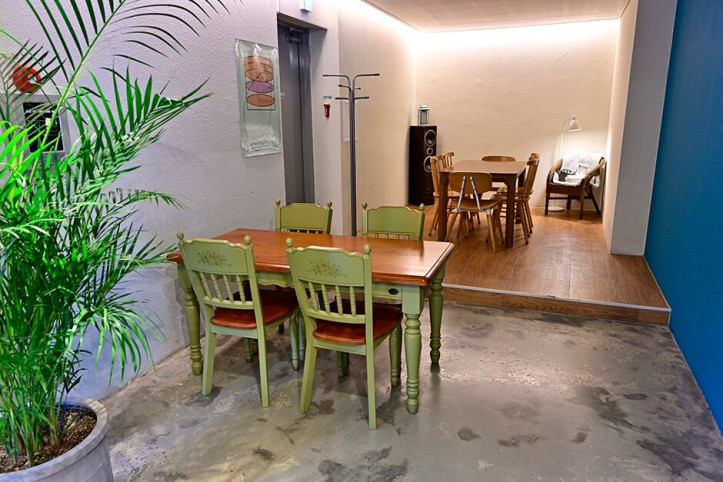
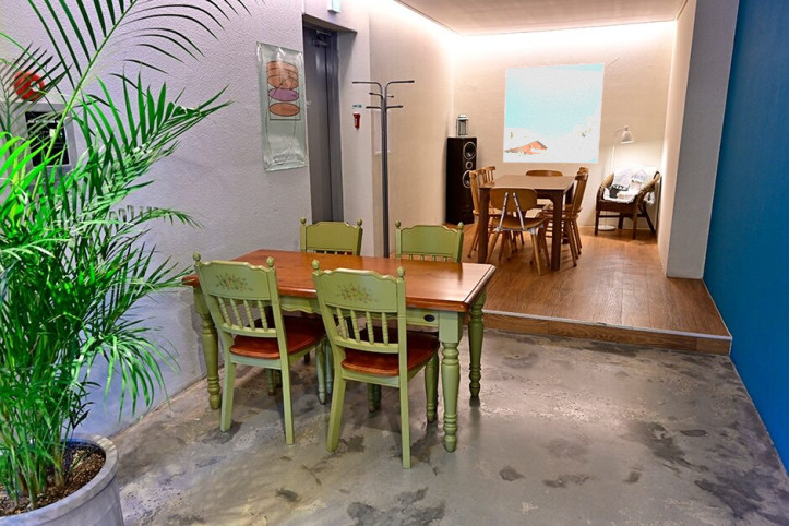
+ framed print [502,62,606,164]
